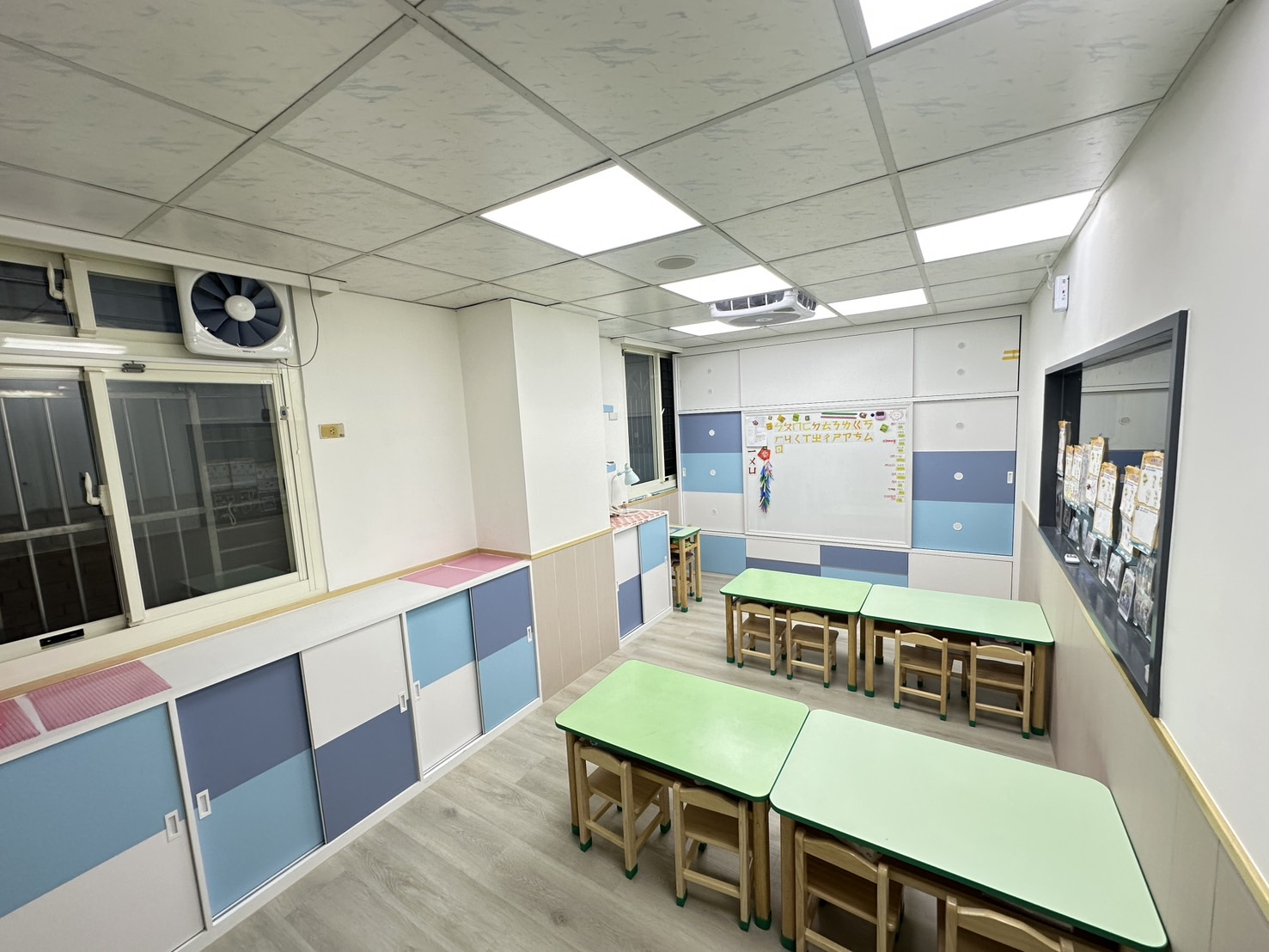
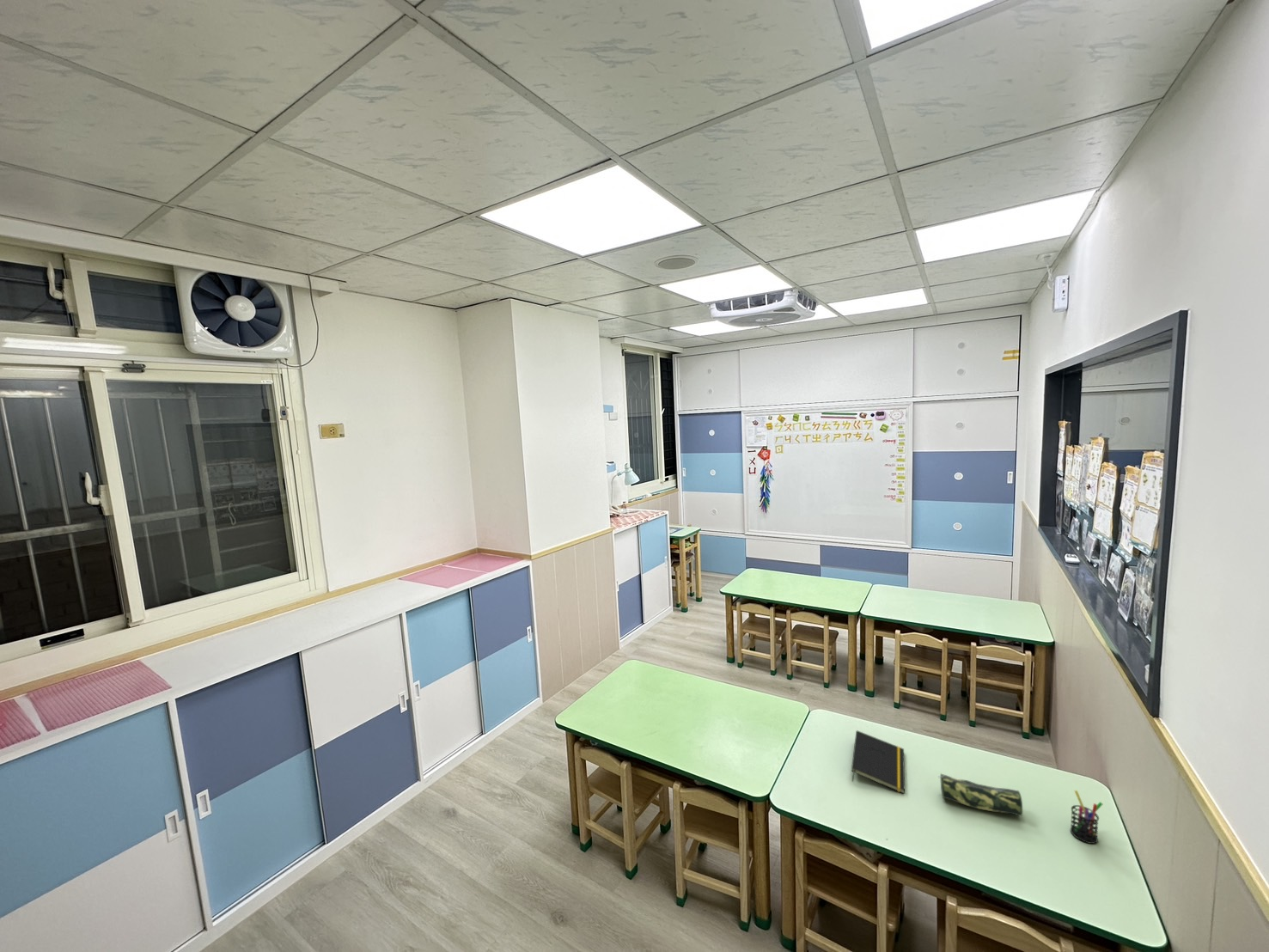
+ notepad [851,729,906,795]
+ pen holder [1070,790,1103,845]
+ pencil case [937,772,1023,817]
